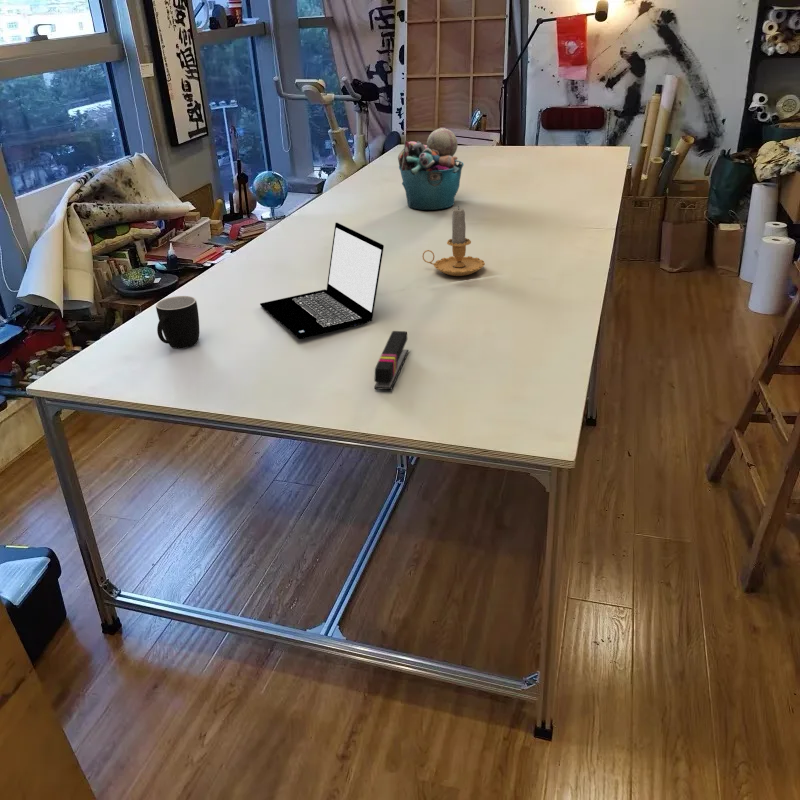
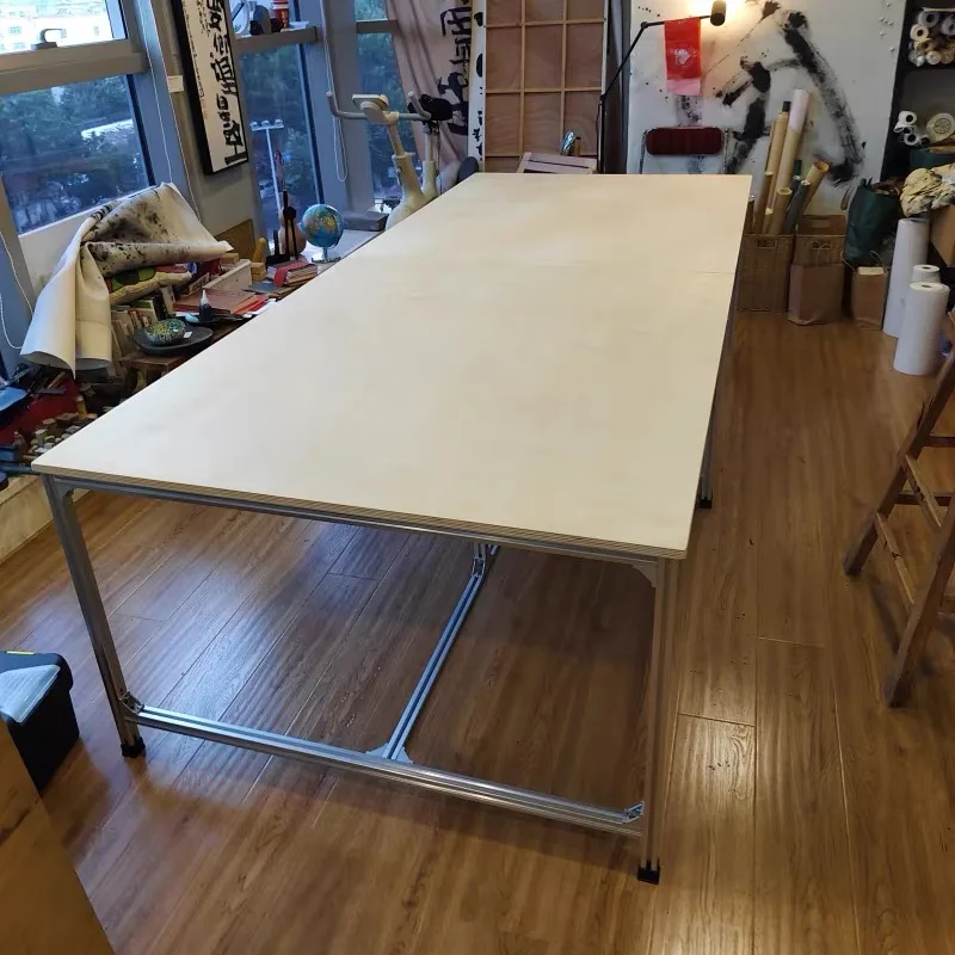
- candle [421,205,486,277]
- laptop computer [259,222,385,340]
- bucket [397,127,465,211]
- mug [155,295,200,350]
- stapler [373,330,410,391]
